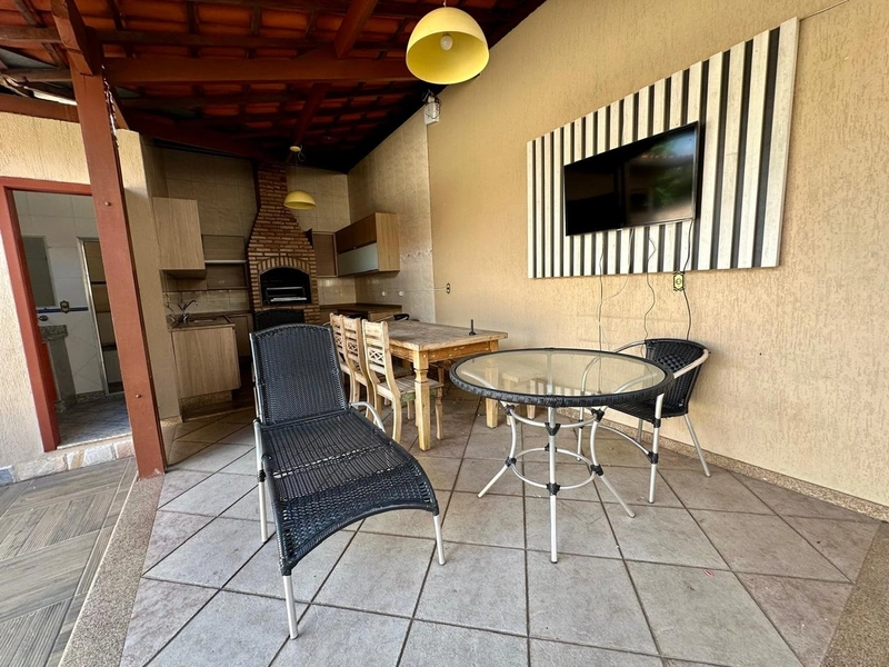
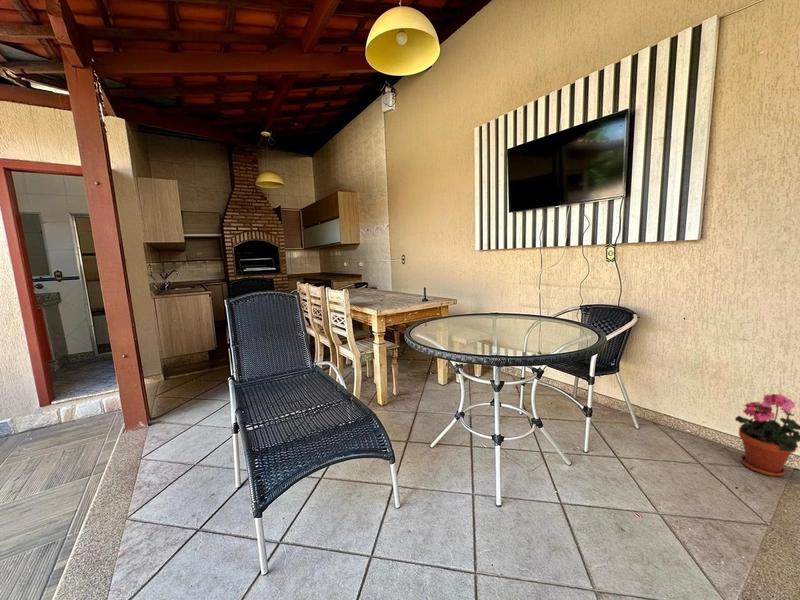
+ potted plant [734,393,800,477]
